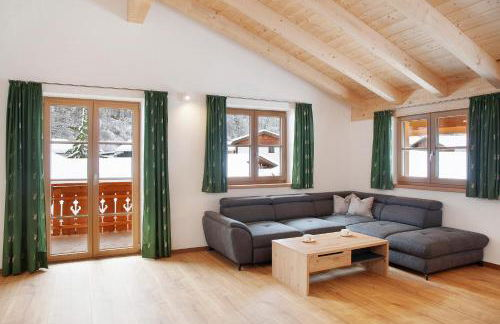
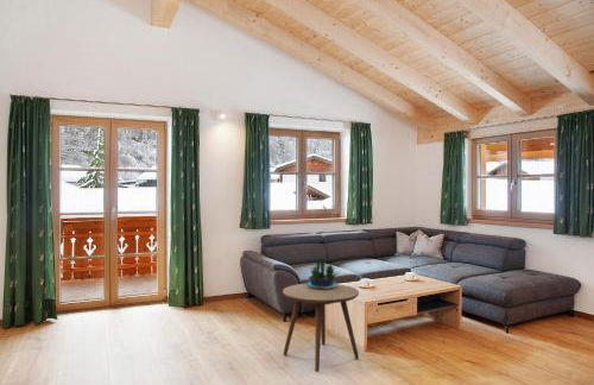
+ potted plant [305,259,340,289]
+ side table [282,283,360,373]
